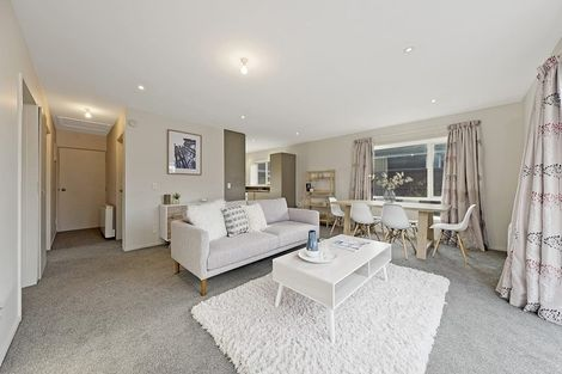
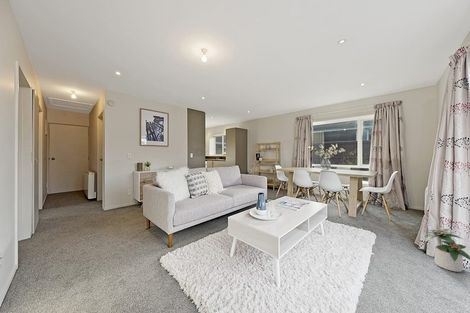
+ potted plant [424,228,470,273]
